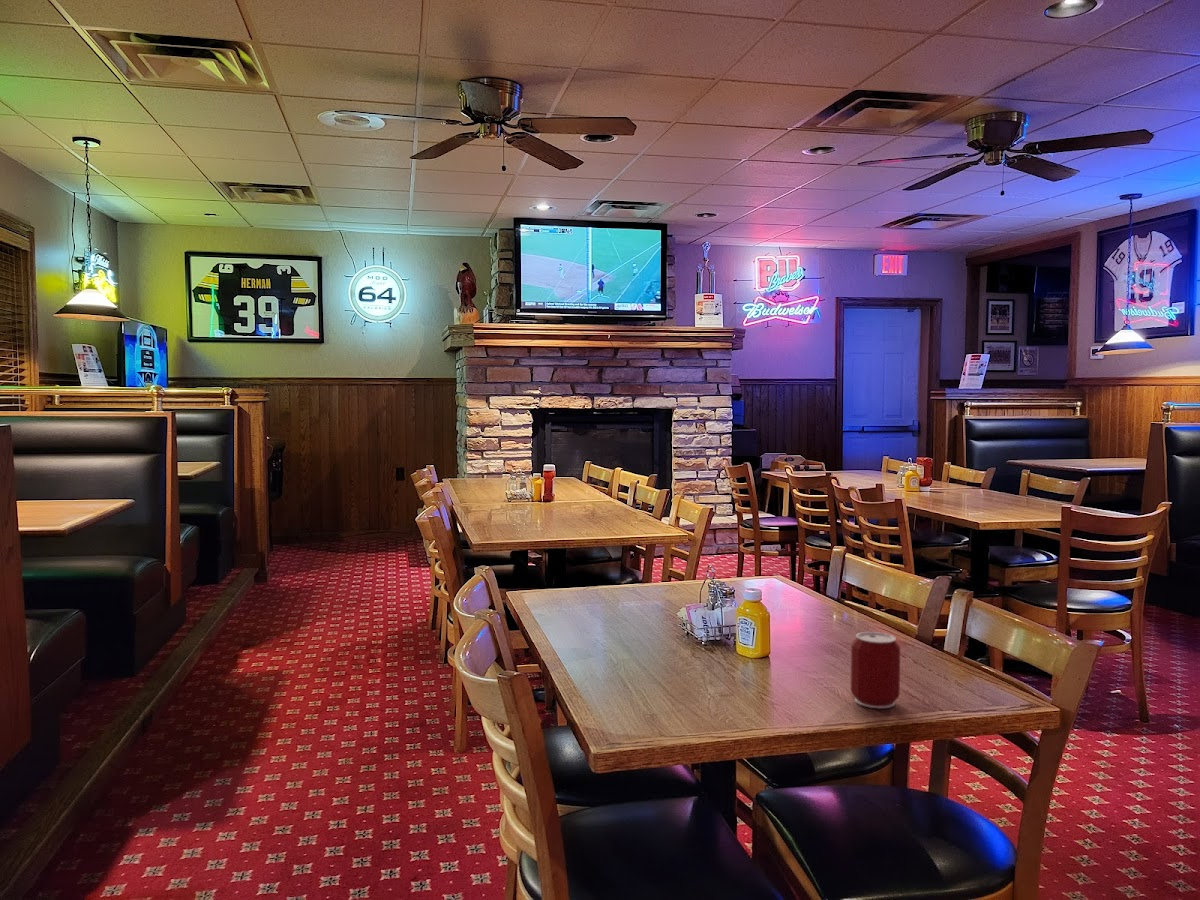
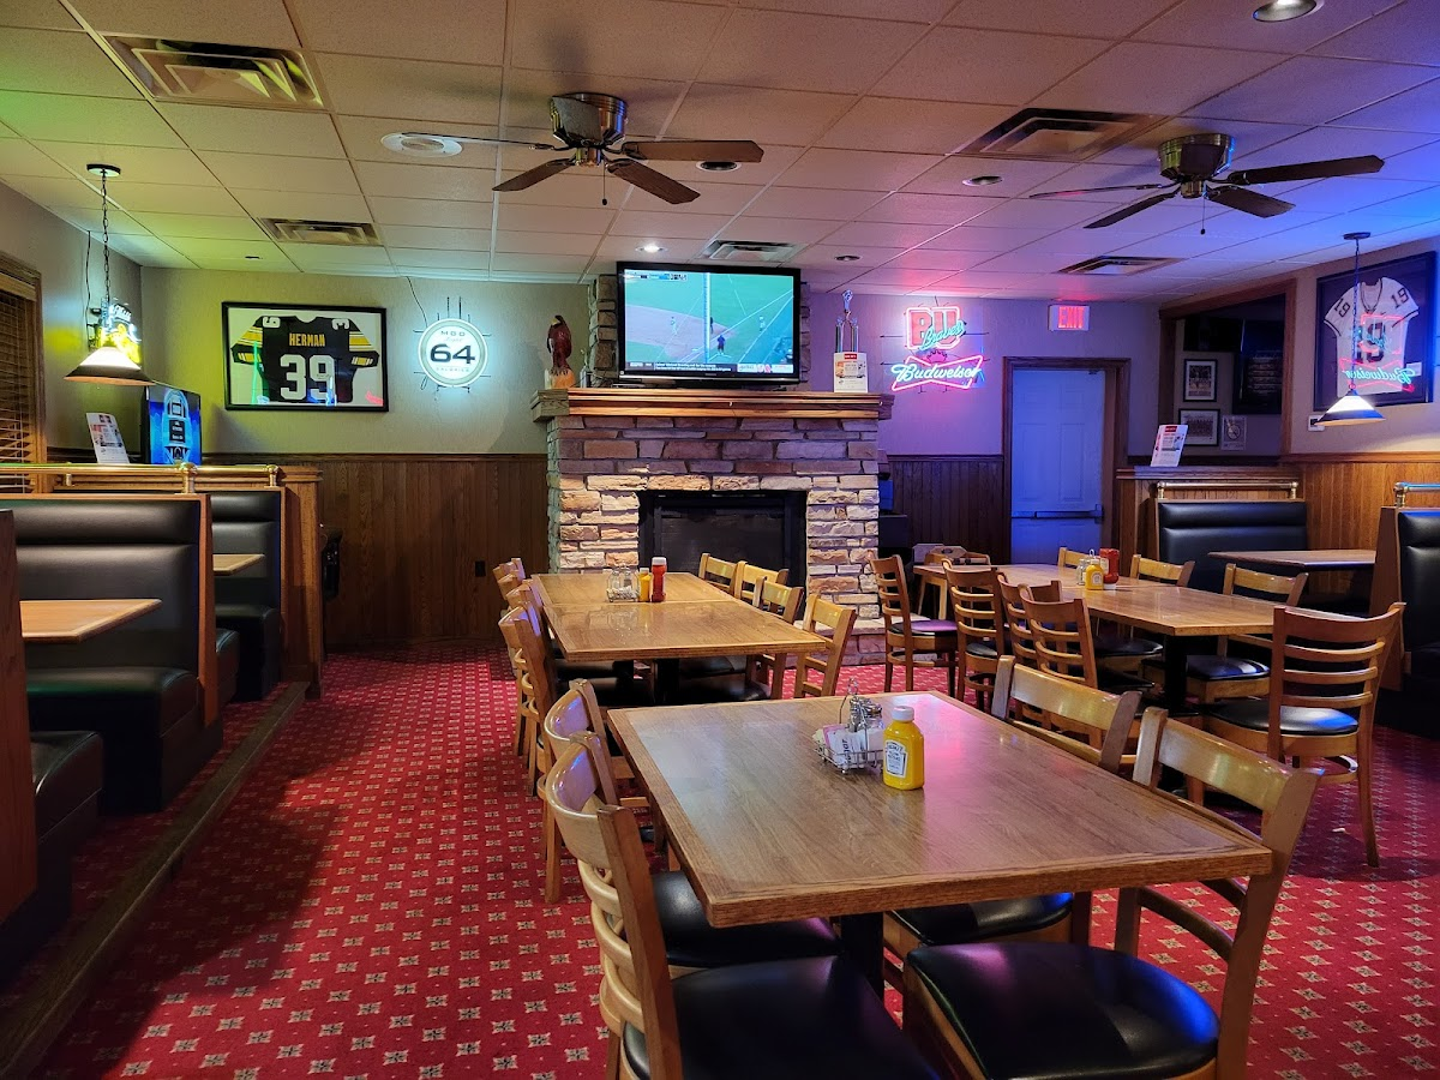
- can [850,631,901,709]
